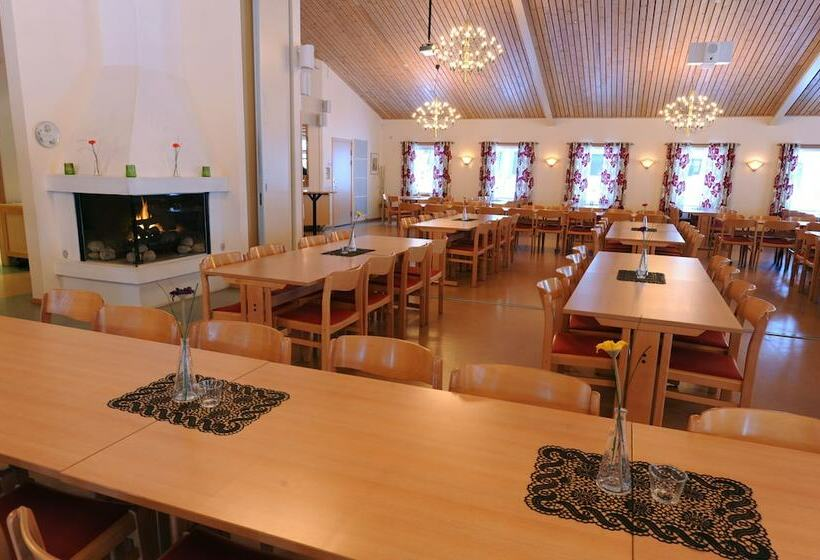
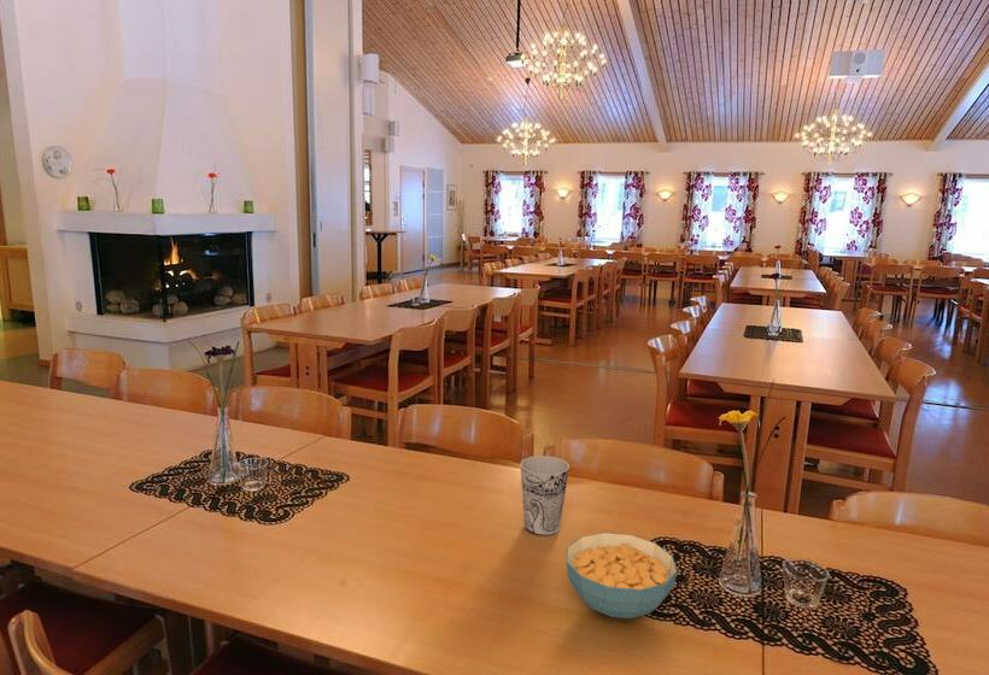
+ cereal bowl [566,532,678,620]
+ cup [519,454,570,536]
